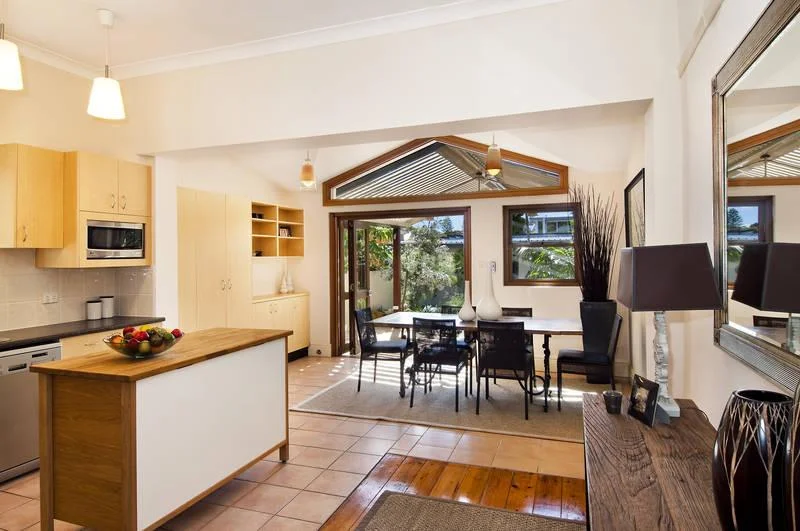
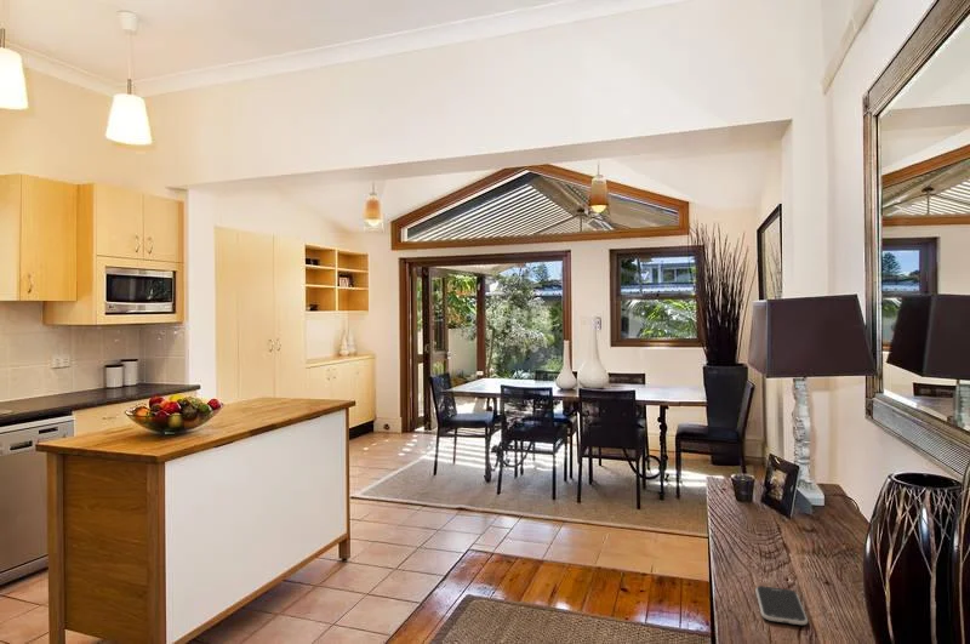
+ smartphone [754,585,809,626]
